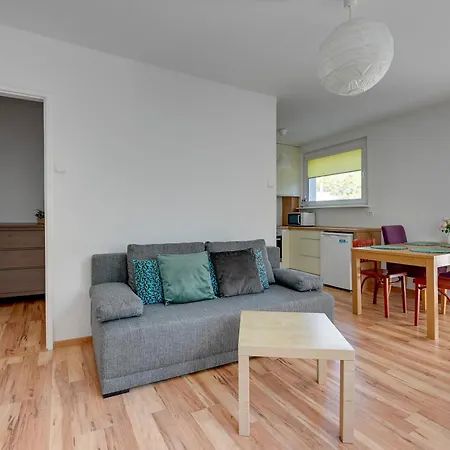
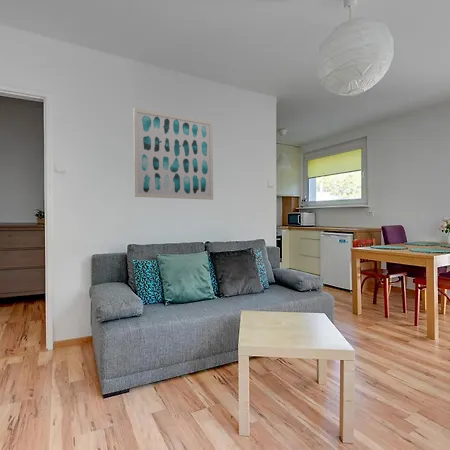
+ wall art [133,107,214,201]
